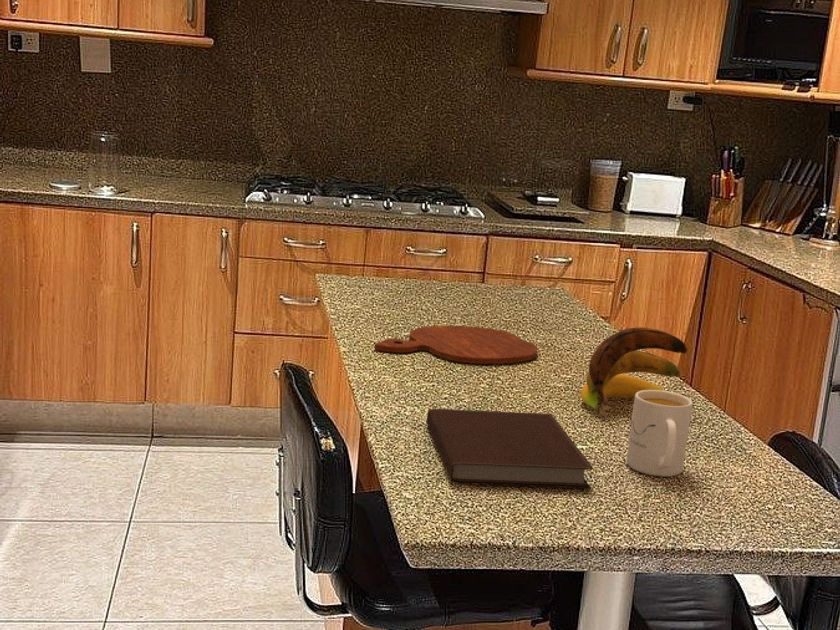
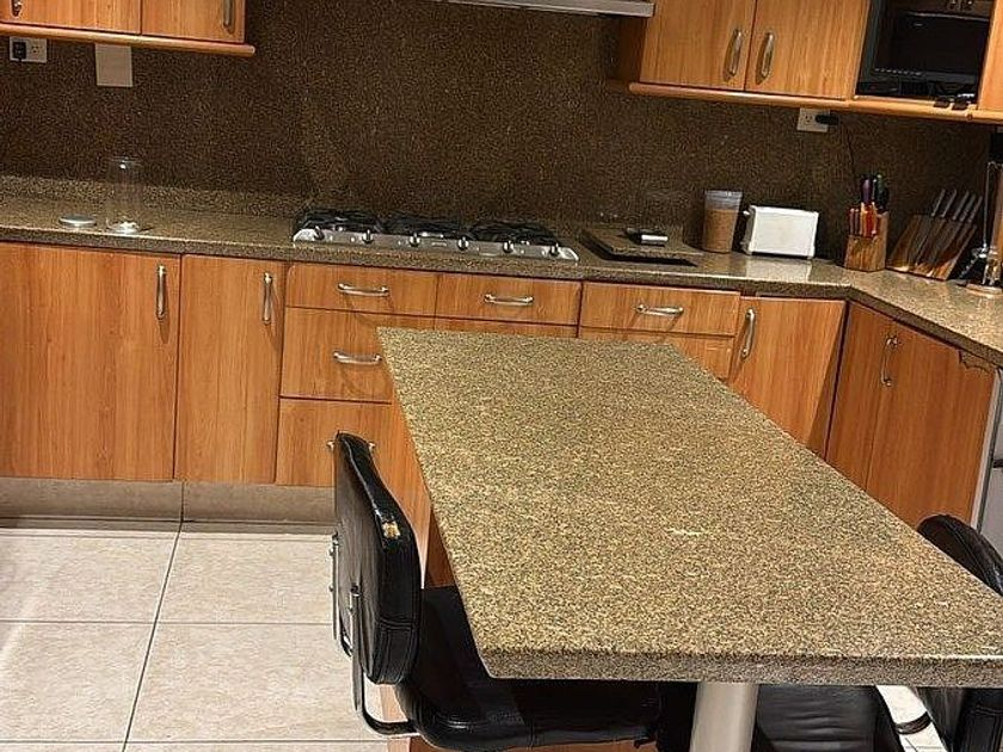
- notebook [426,408,595,490]
- cutting board [373,325,539,365]
- banana [580,326,688,417]
- mug [625,390,694,477]
